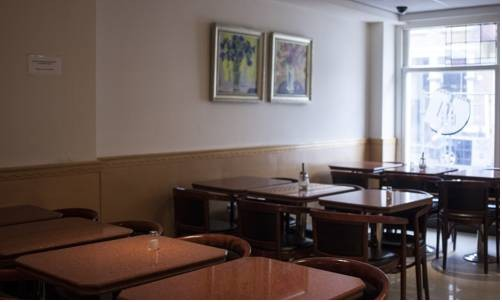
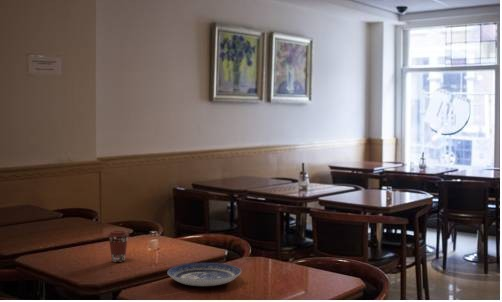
+ plate [166,262,242,287]
+ coffee cup [107,230,130,263]
